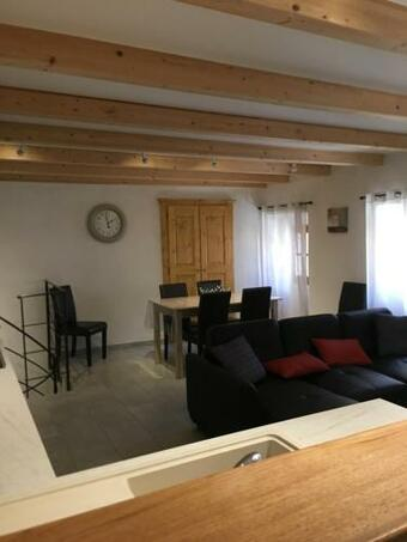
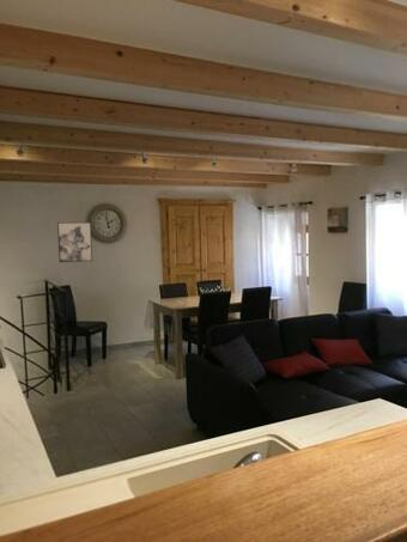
+ wall art [56,221,93,263]
